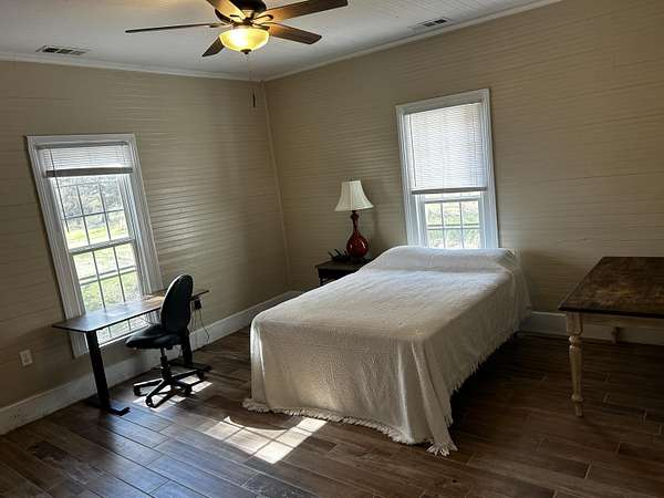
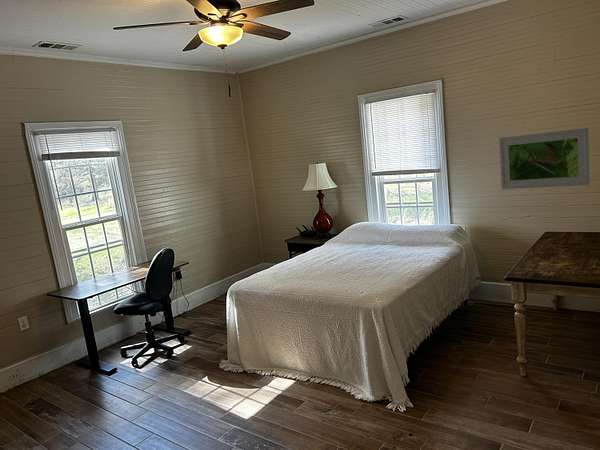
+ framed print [498,127,590,190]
